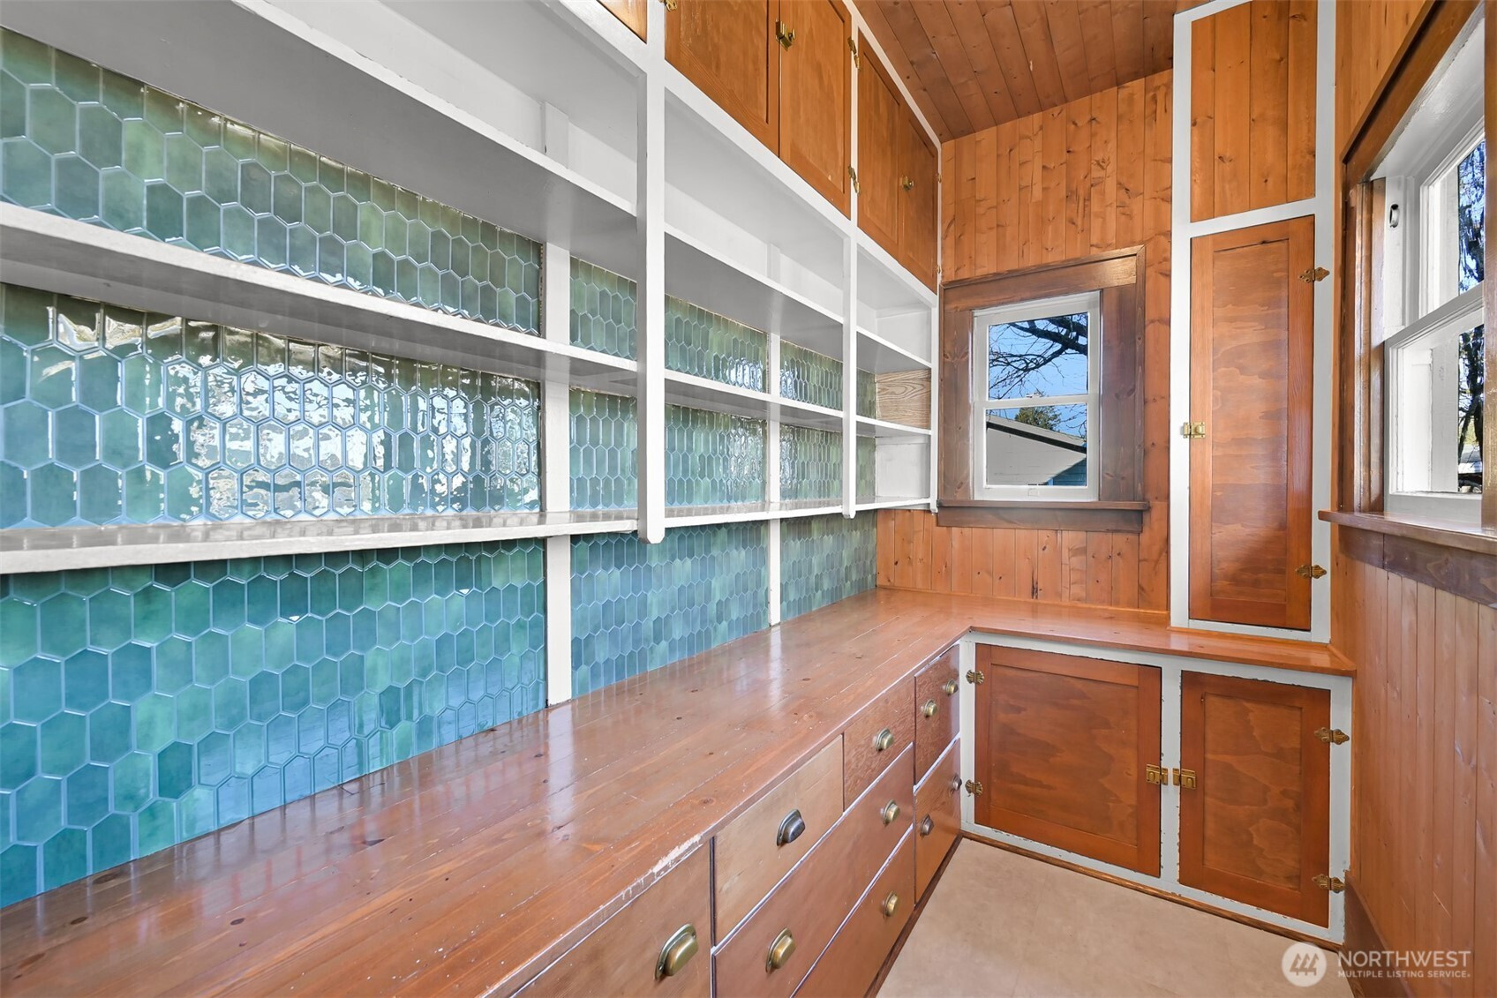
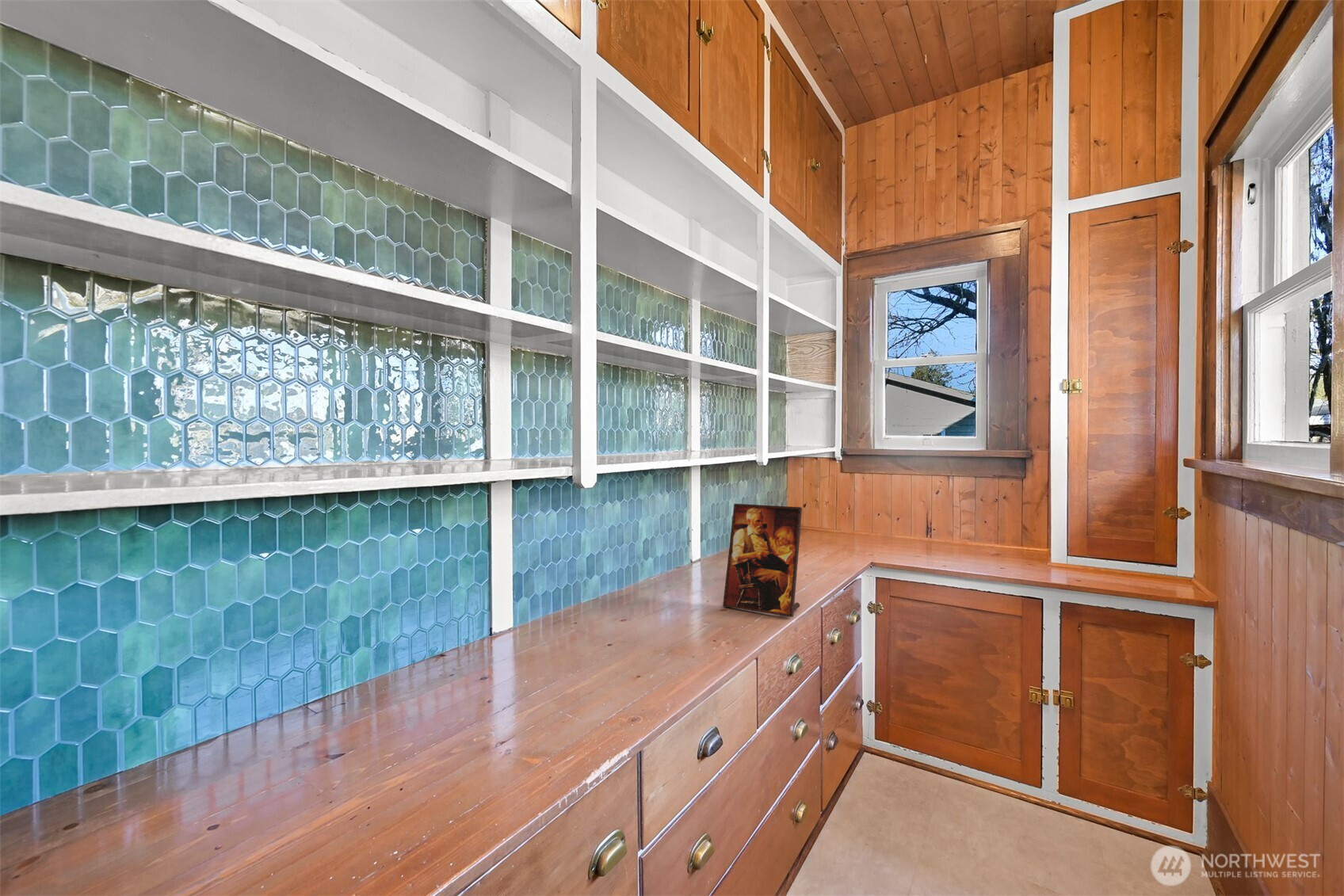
+ picture frame [722,503,803,618]
